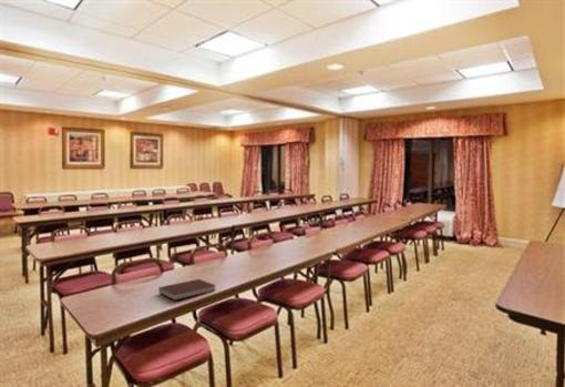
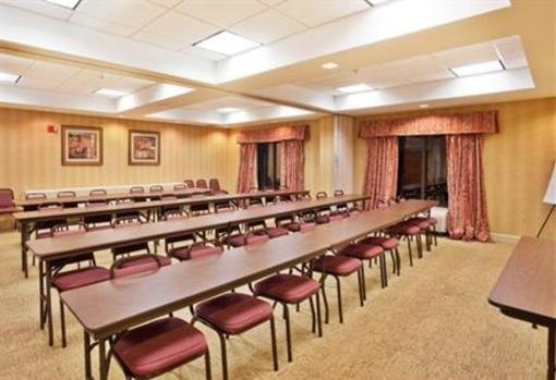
- notebook [158,278,217,302]
